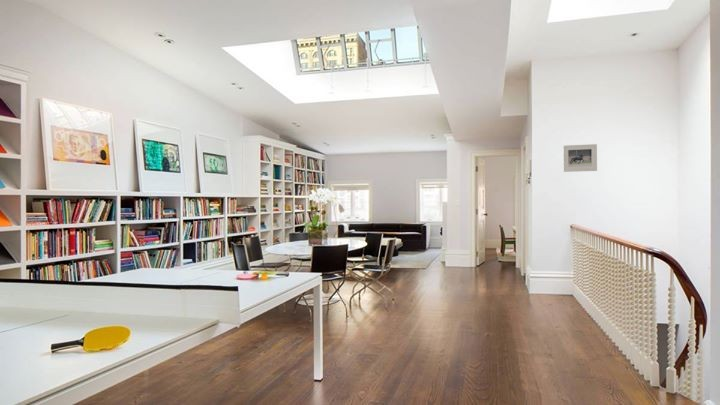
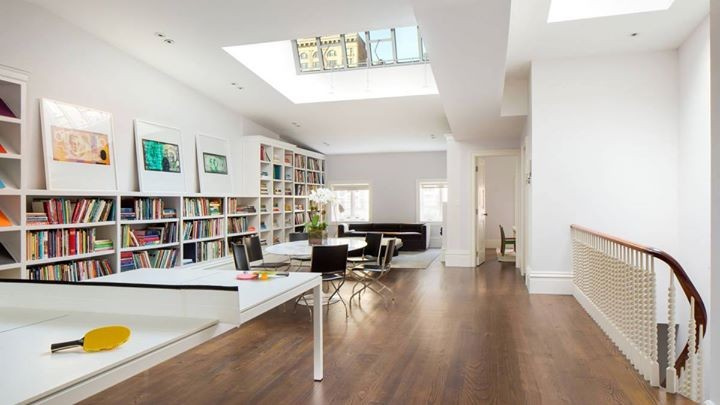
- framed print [562,143,598,173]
